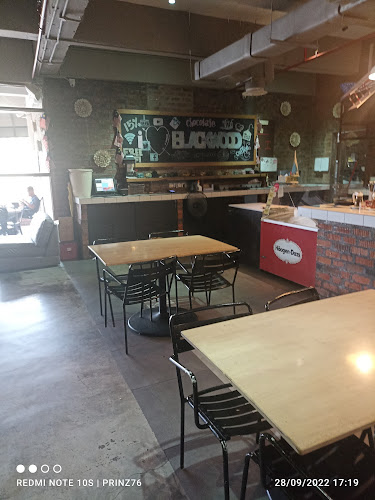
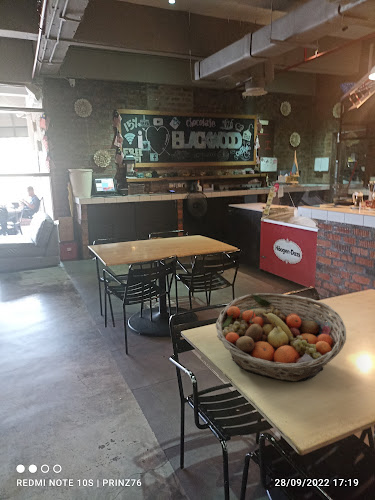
+ fruit basket [215,292,347,382]
